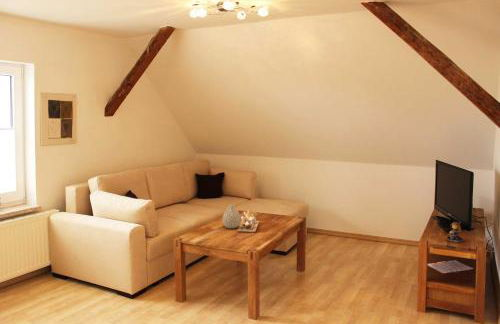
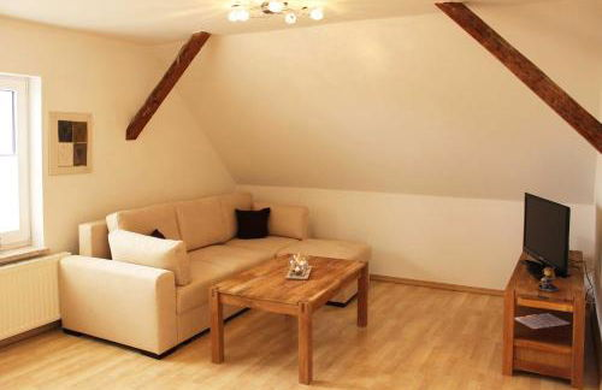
- vase [221,204,242,229]
